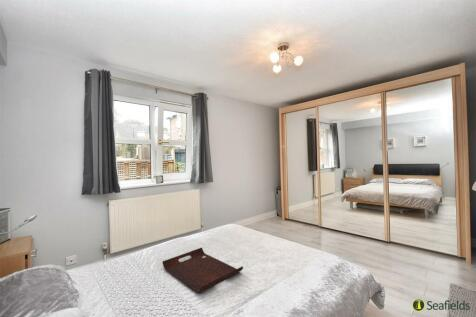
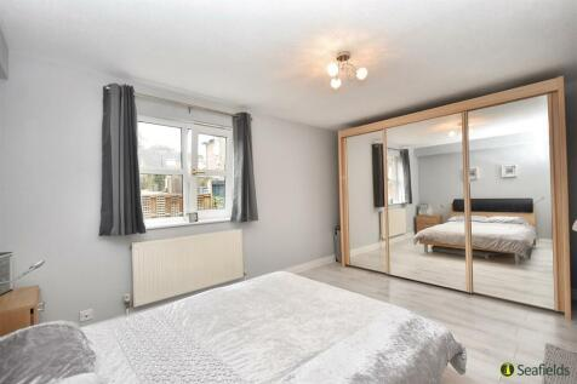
- serving tray [162,246,244,294]
